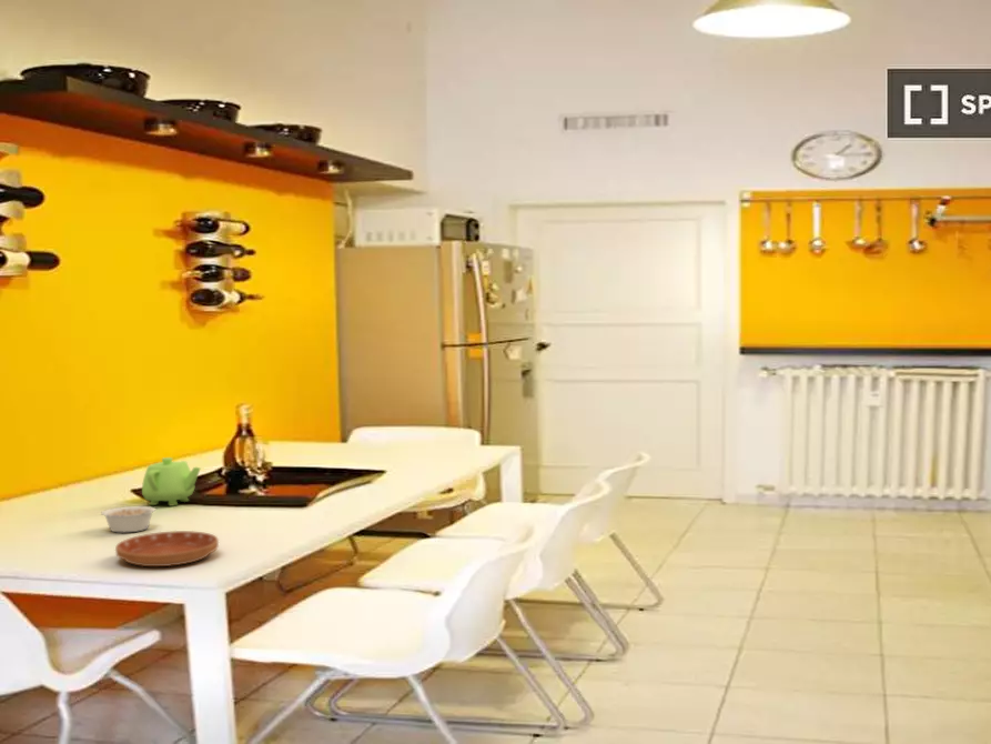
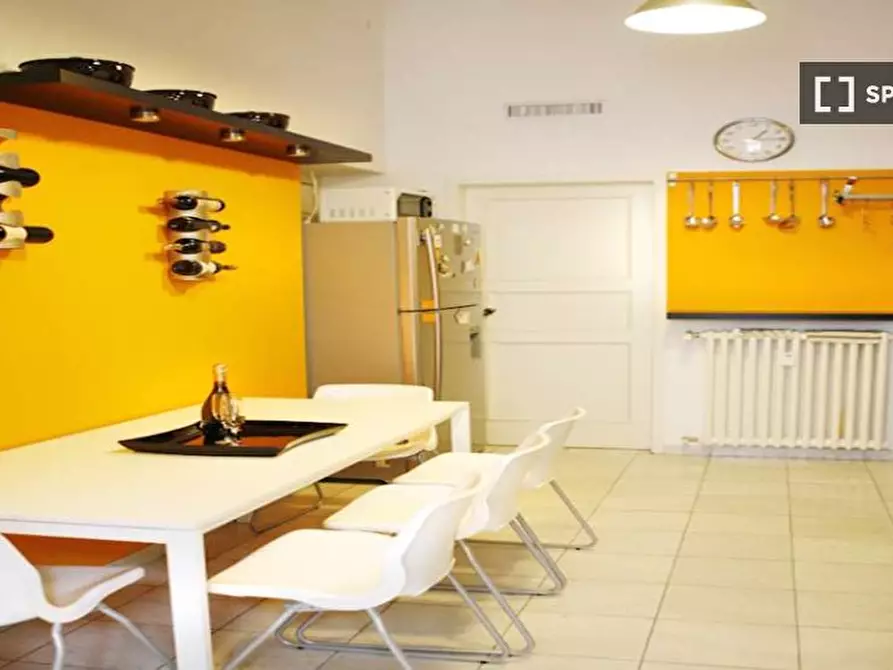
- legume [100,505,156,533]
- saucer [114,530,220,567]
- teapot [141,456,202,507]
